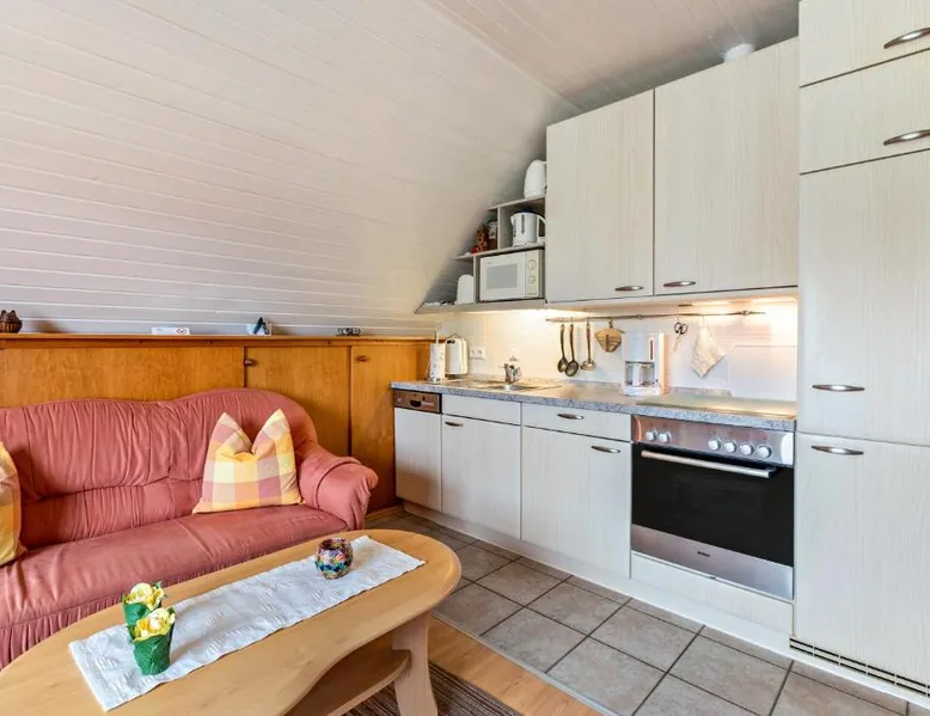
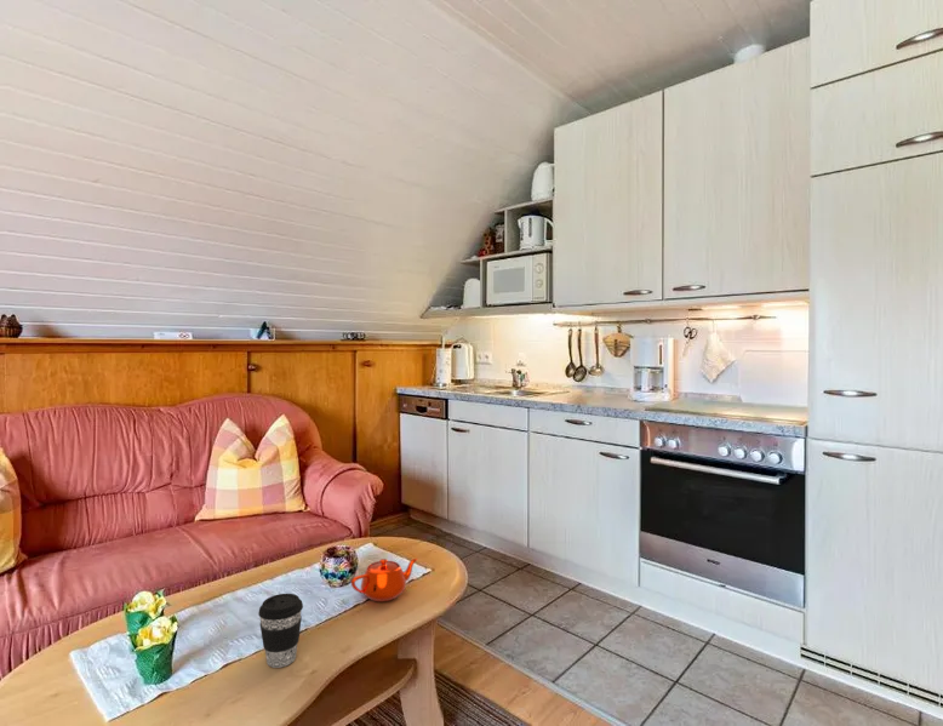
+ coffee cup [257,593,304,669]
+ teapot [350,558,419,602]
